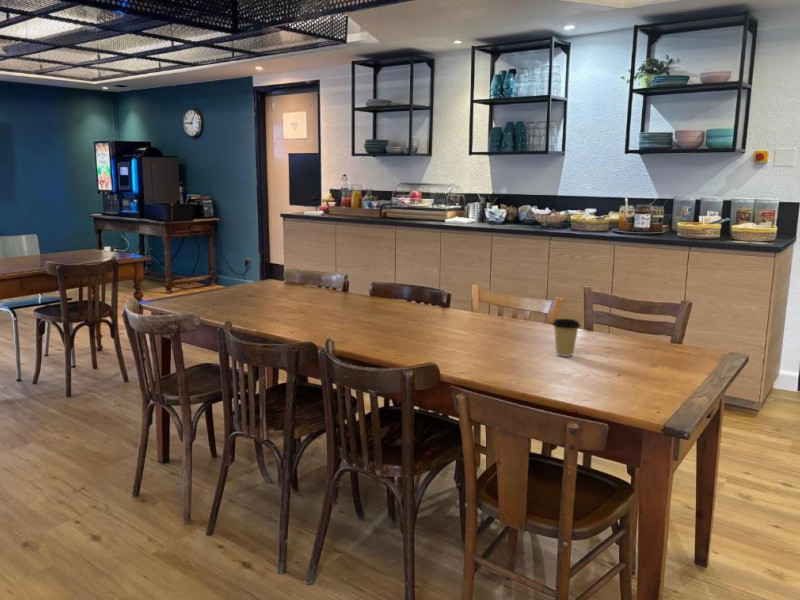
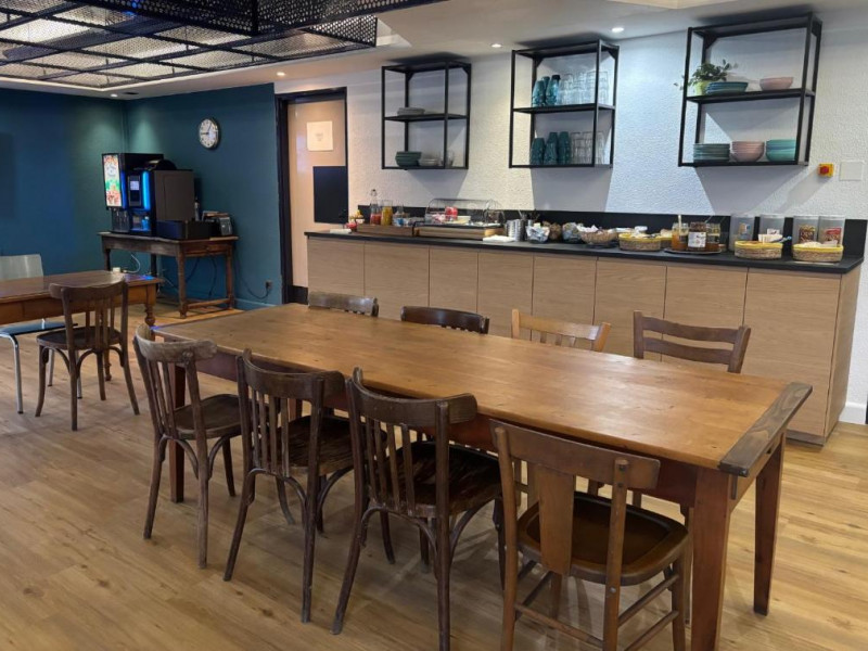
- coffee cup [551,318,581,358]
